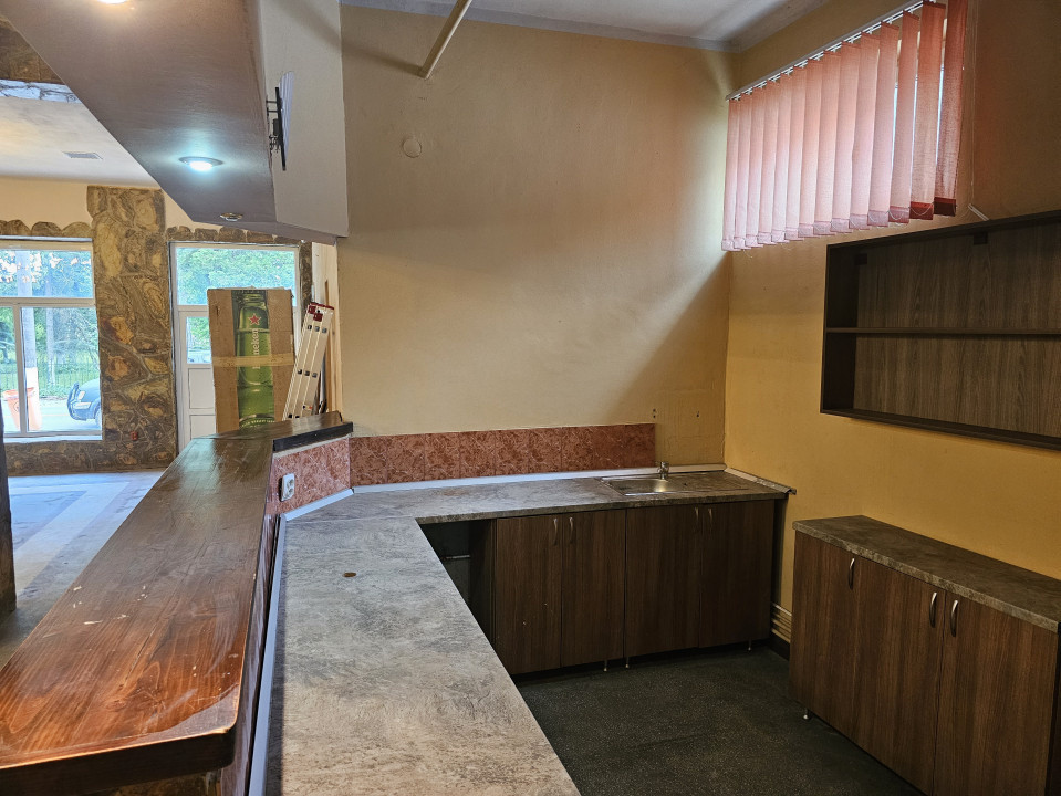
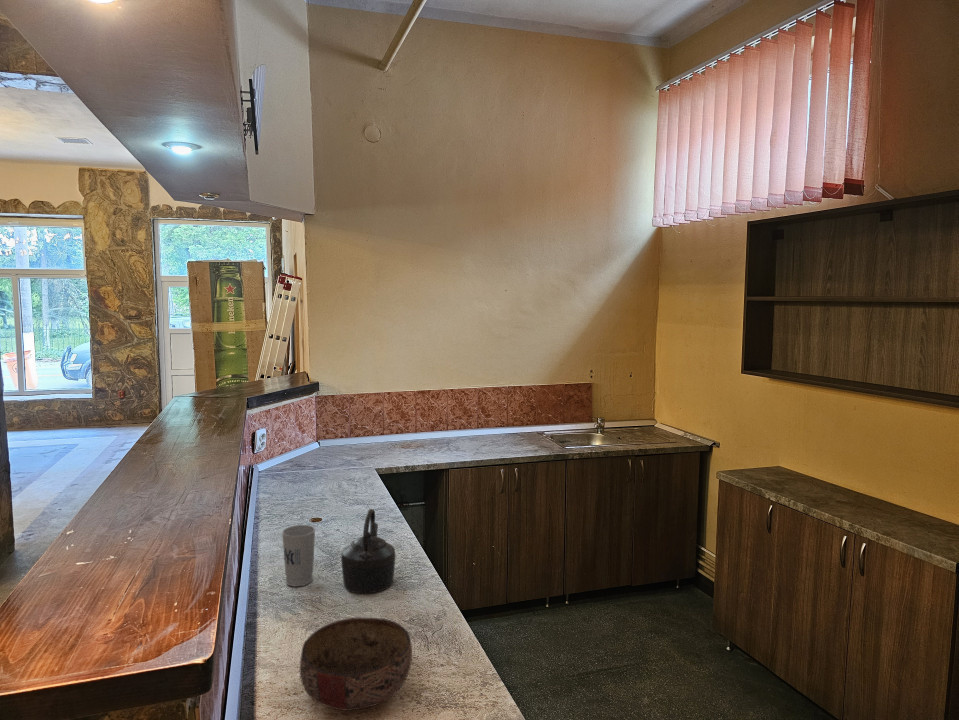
+ bowl [299,616,413,712]
+ cup [281,524,316,587]
+ kettle [340,508,397,594]
